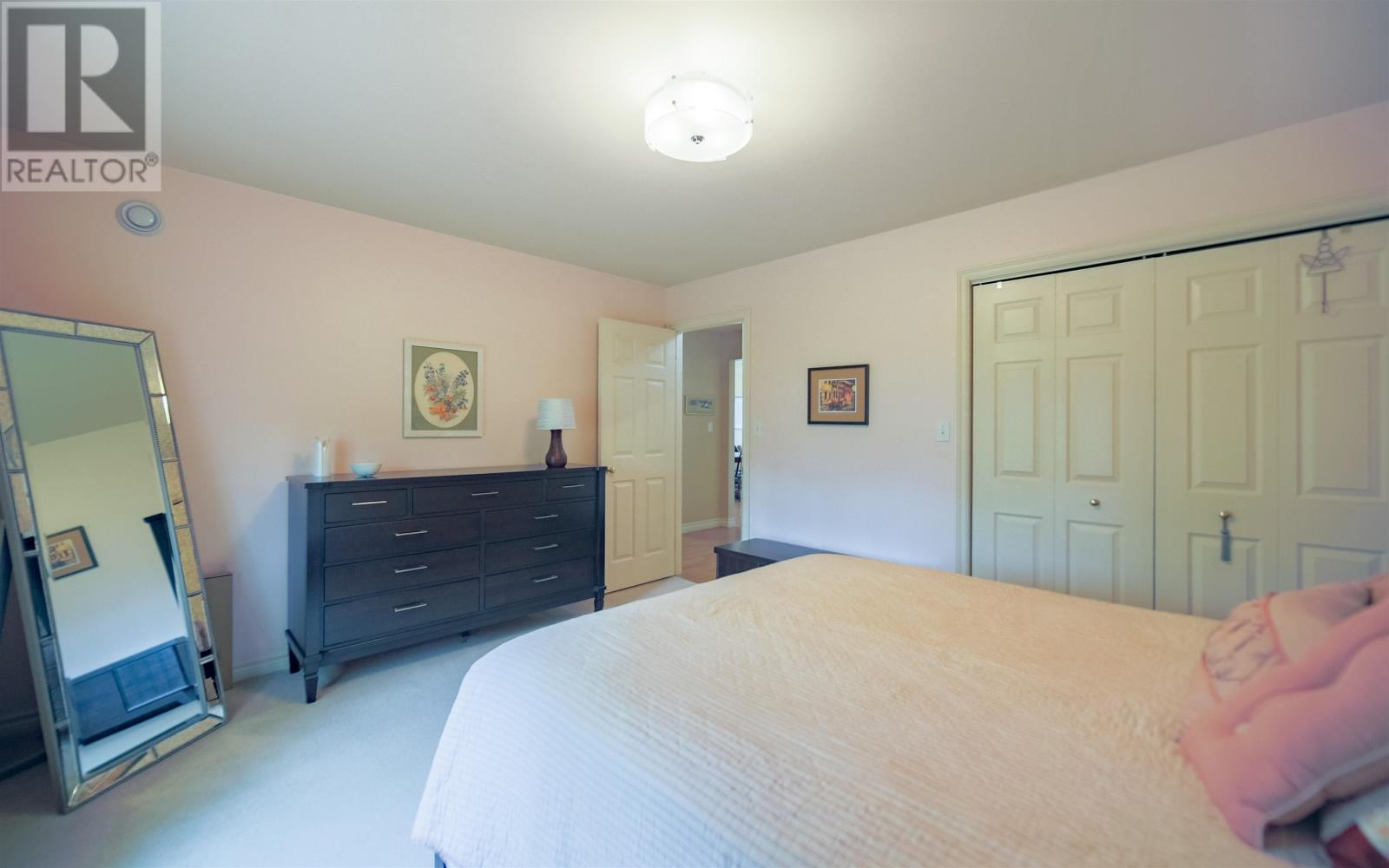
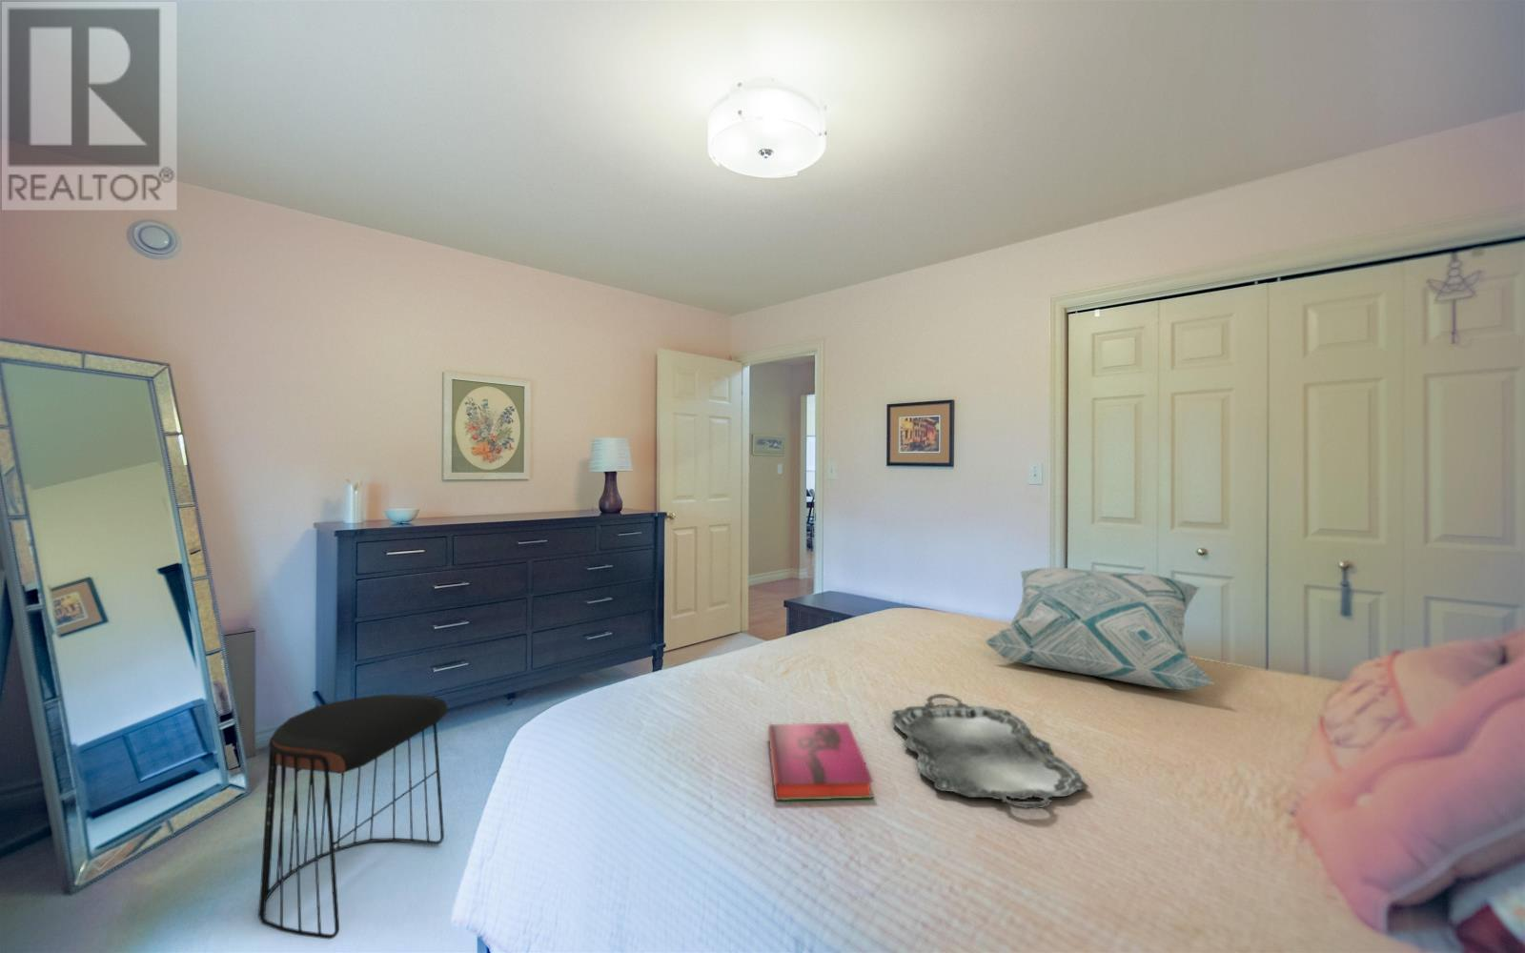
+ serving tray [892,693,1089,810]
+ decorative pillow [983,567,1215,691]
+ hardback book [767,722,875,803]
+ stool [257,694,448,940]
